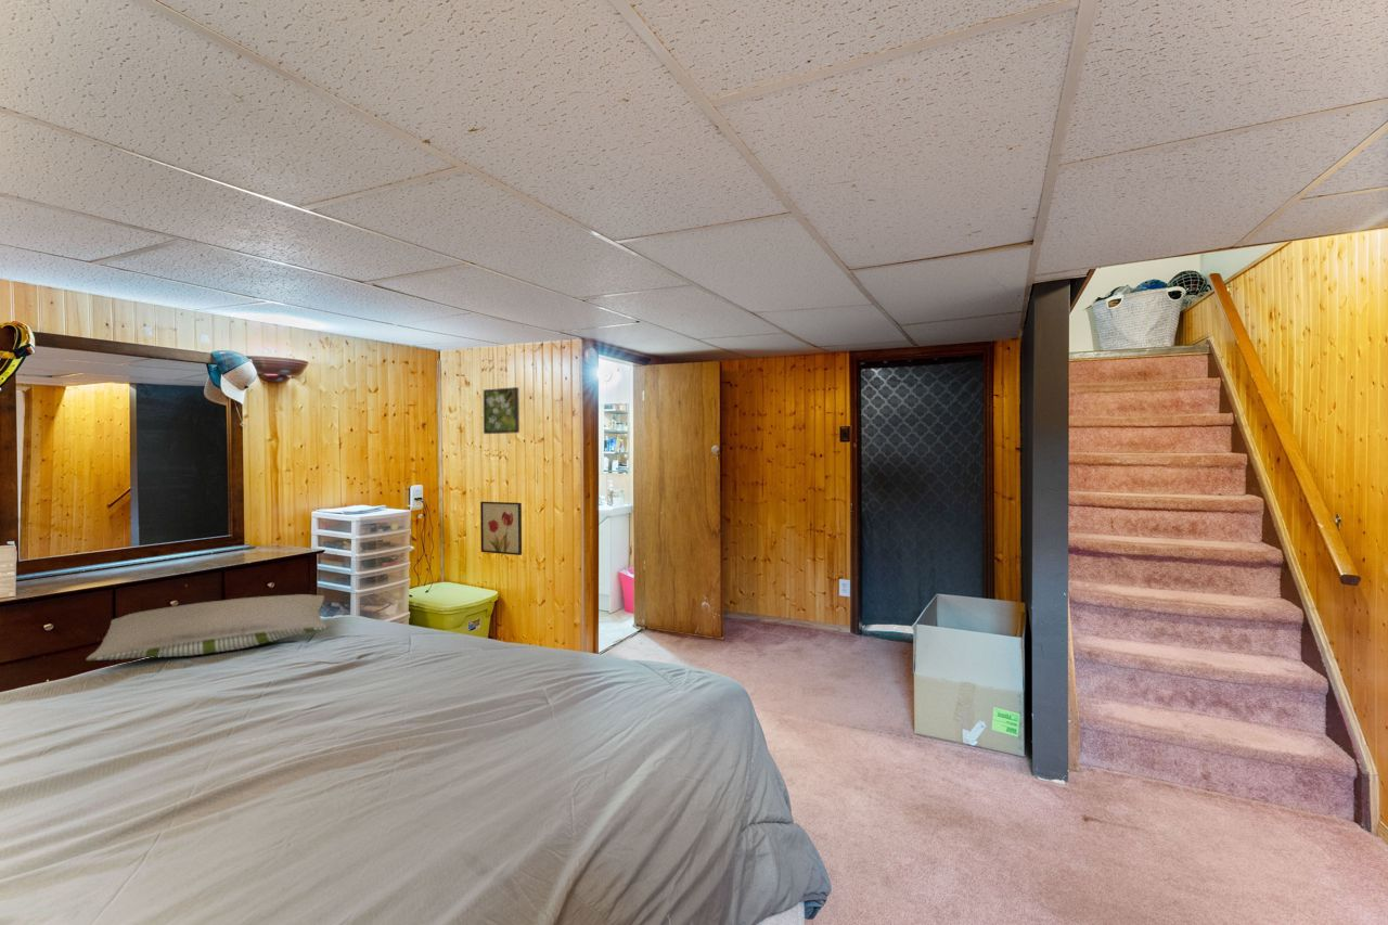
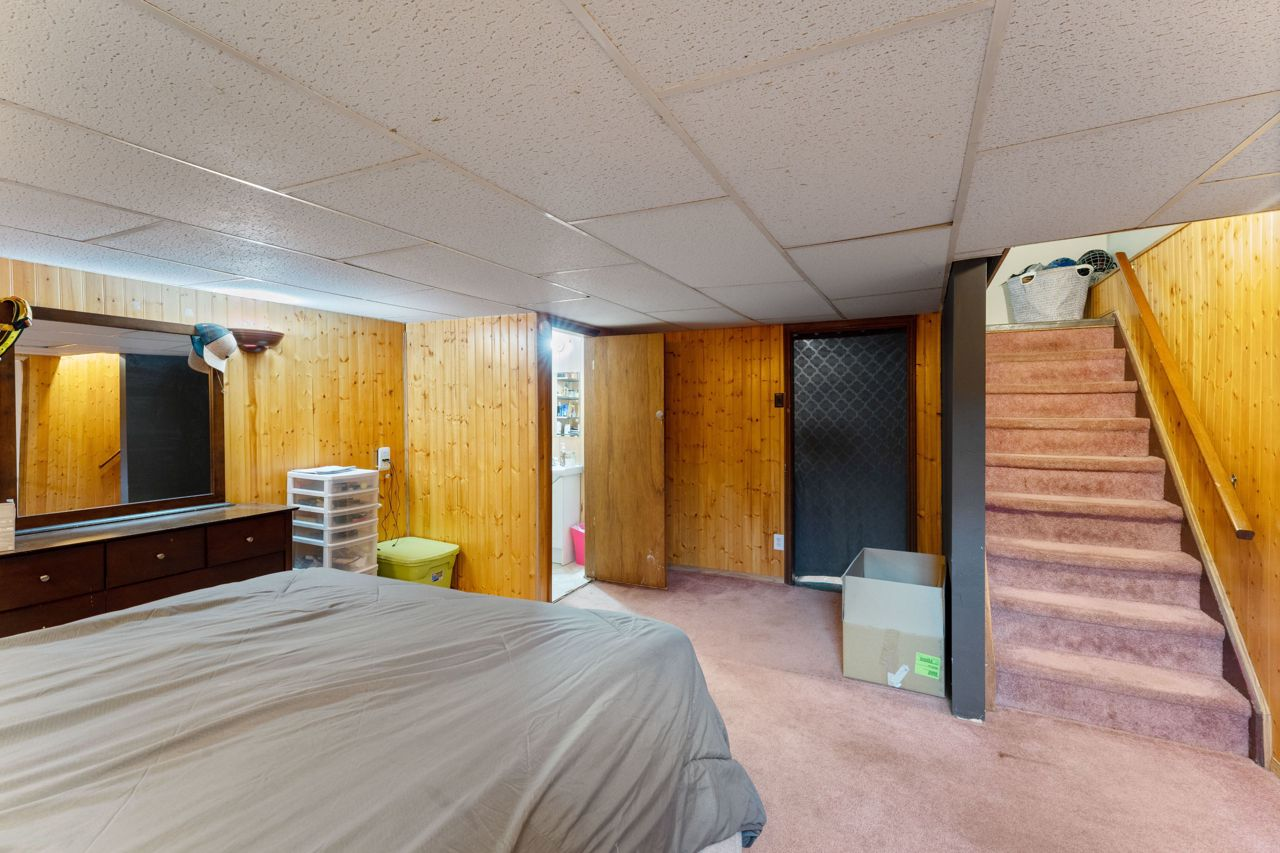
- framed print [483,386,520,435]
- wall art [479,501,523,556]
- pillow [85,593,327,661]
